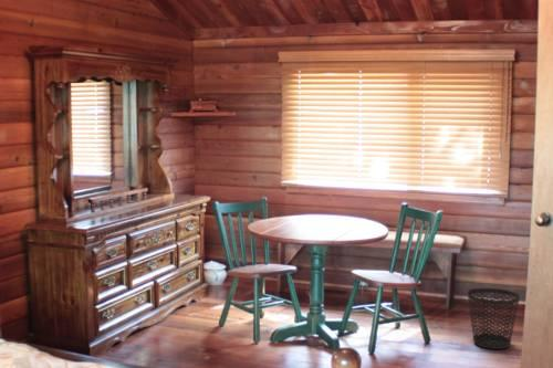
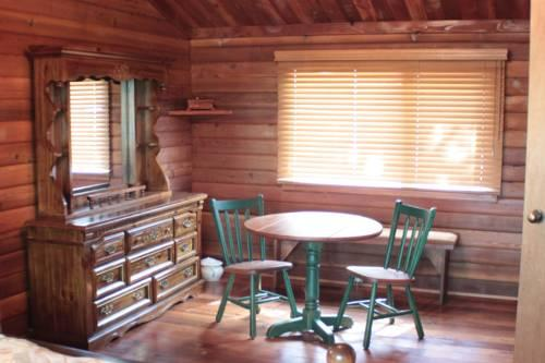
- wastebasket [467,287,521,350]
